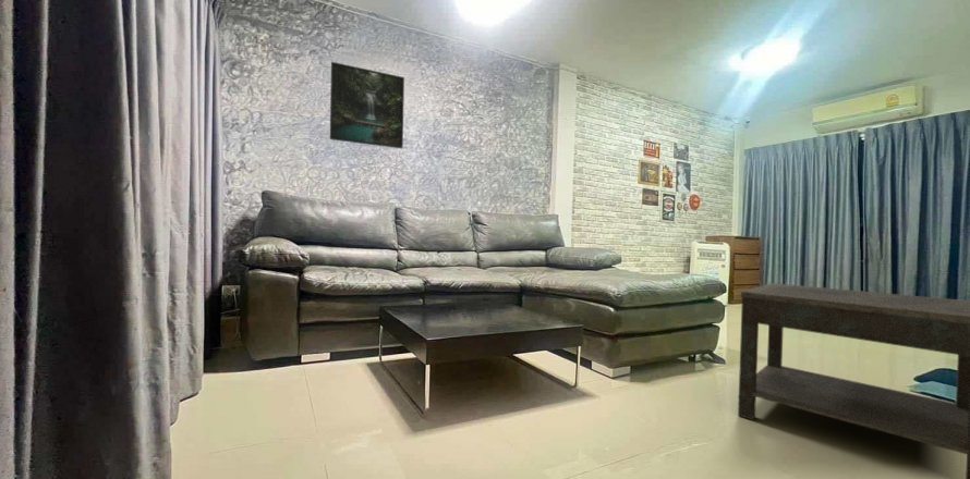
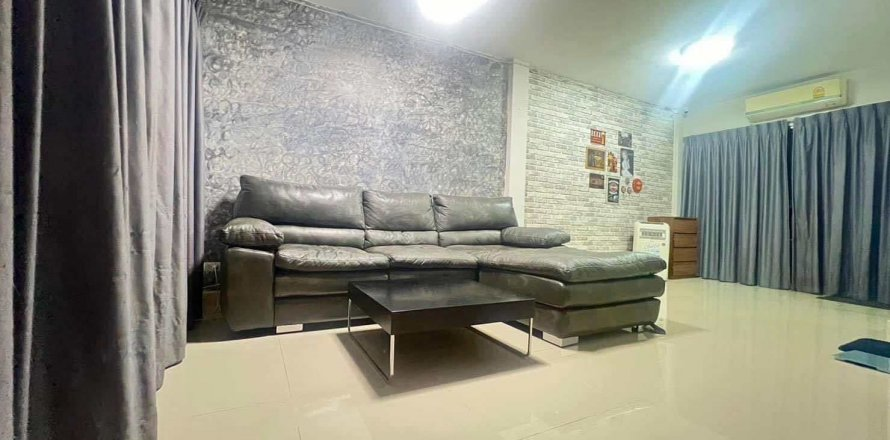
- side table [737,282,970,479]
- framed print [329,61,405,149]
